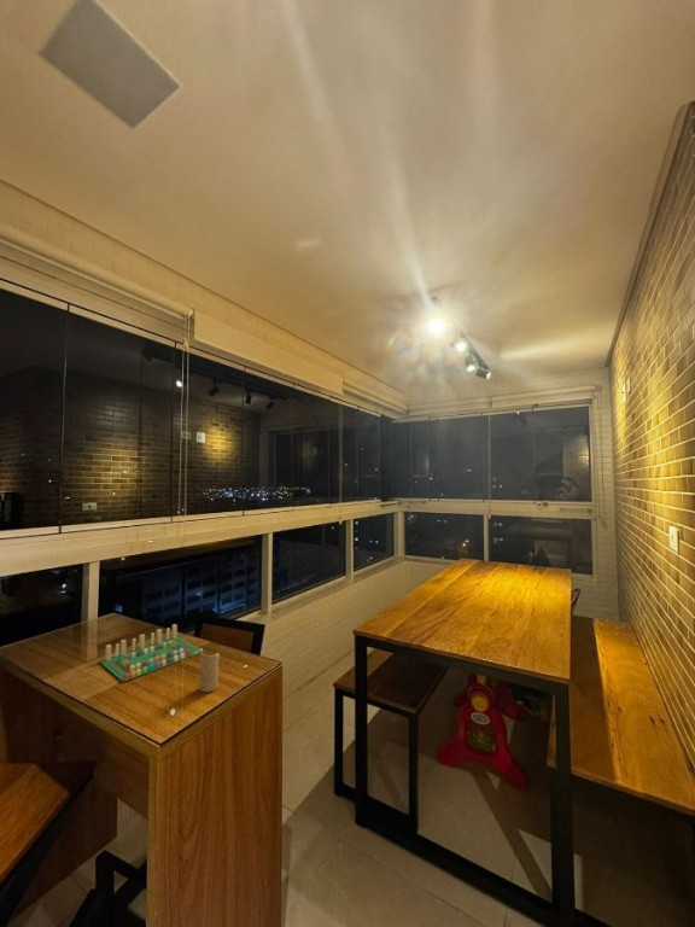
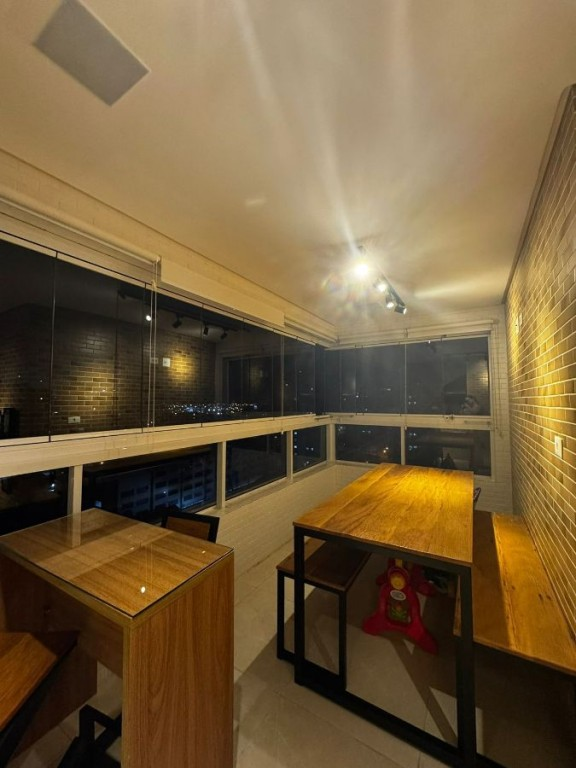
- candle [199,652,221,693]
- board game [98,623,205,683]
